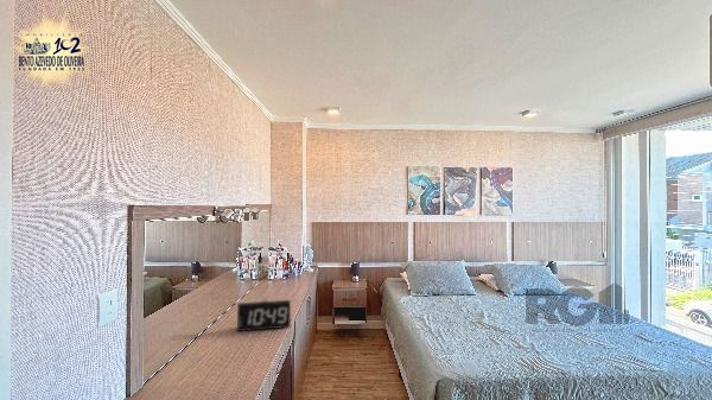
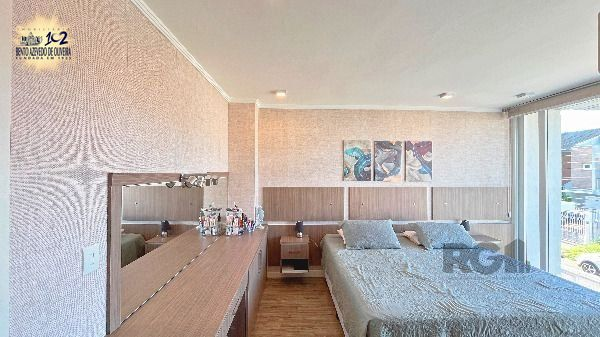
- alarm clock [236,299,292,332]
